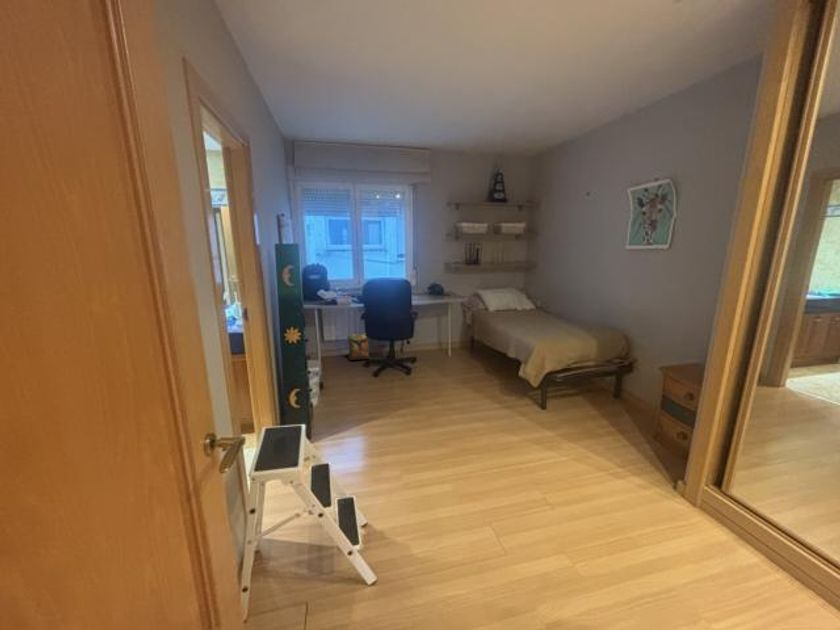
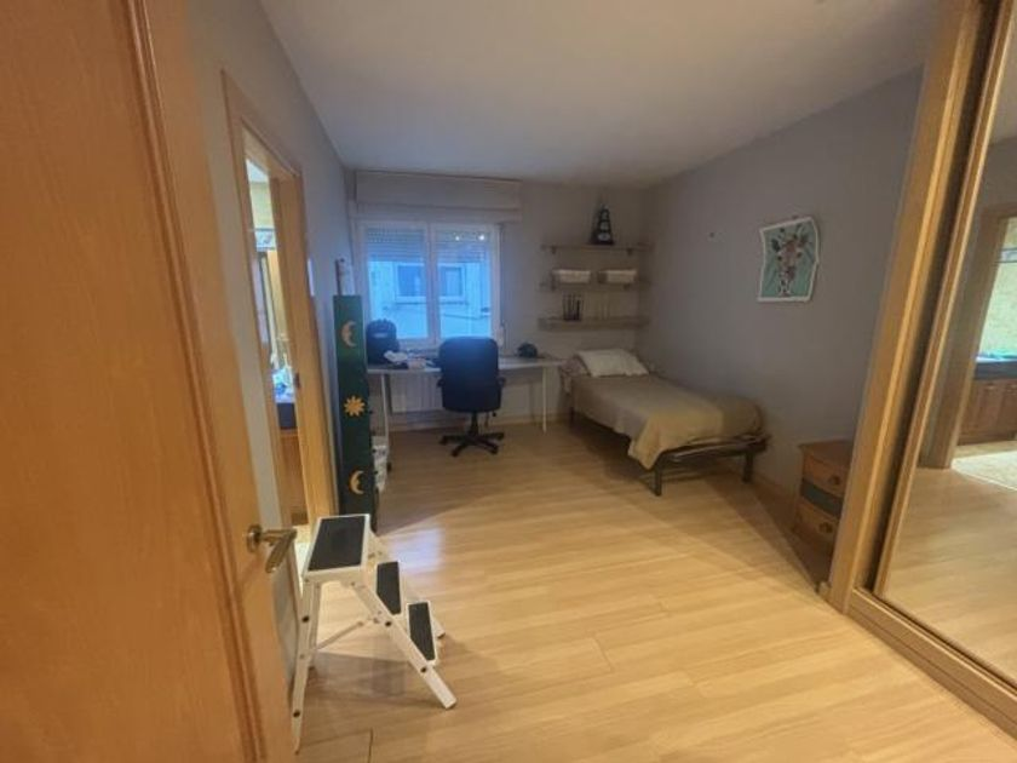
- backpack [346,332,372,361]
